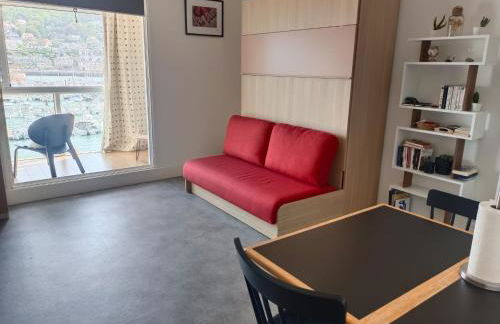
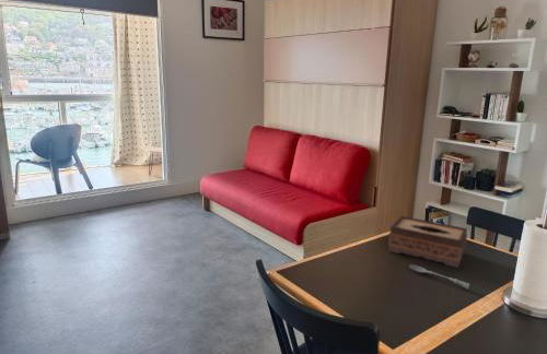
+ soupspoon [408,264,470,291]
+ tissue box [387,215,468,269]
